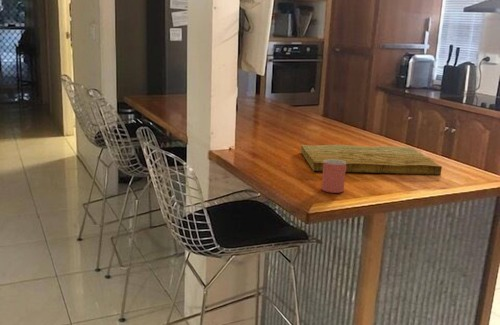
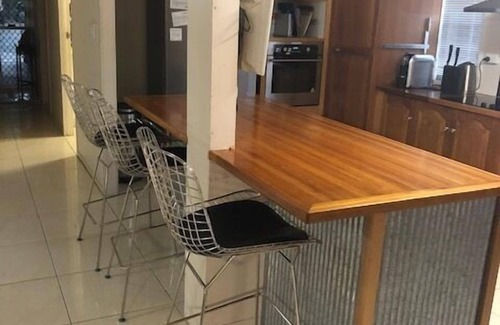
- cutting board [300,144,443,176]
- cup [321,159,346,194]
